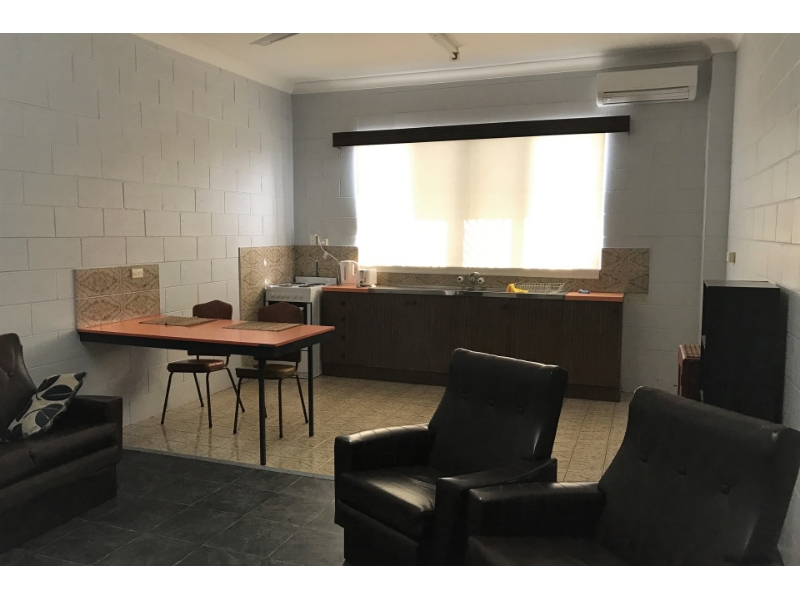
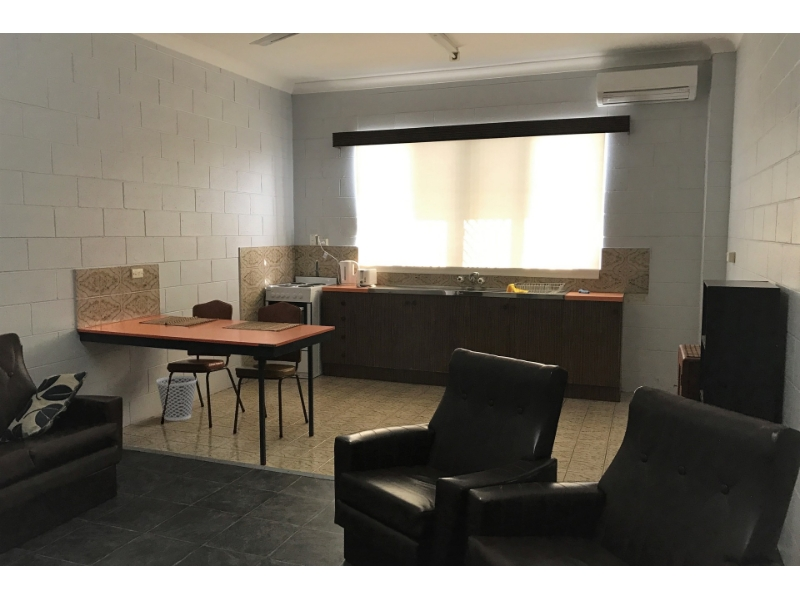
+ wastebasket [155,375,198,422]
